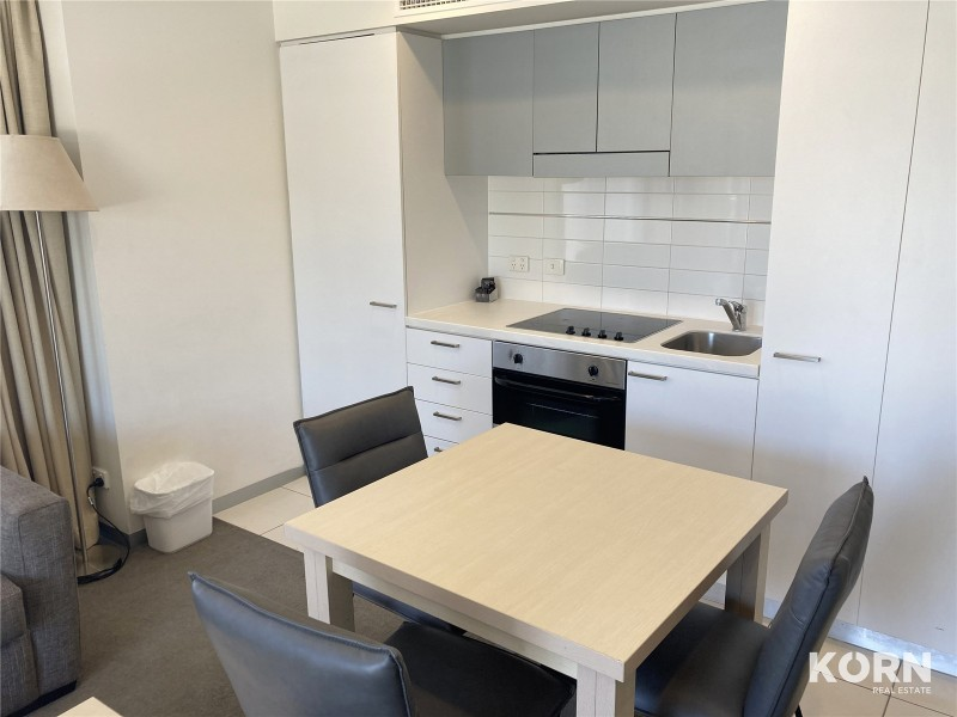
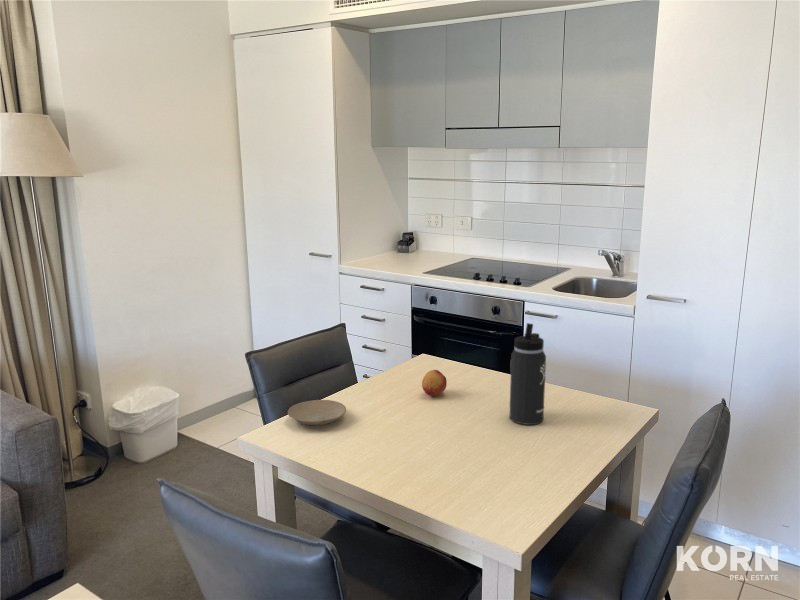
+ fruit [421,369,448,397]
+ plate [287,399,347,426]
+ thermos bottle [508,322,547,426]
